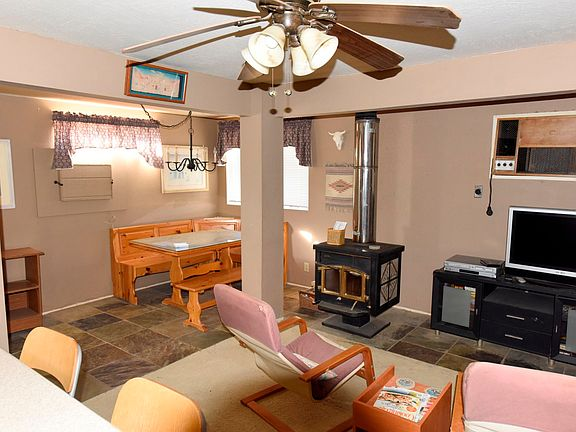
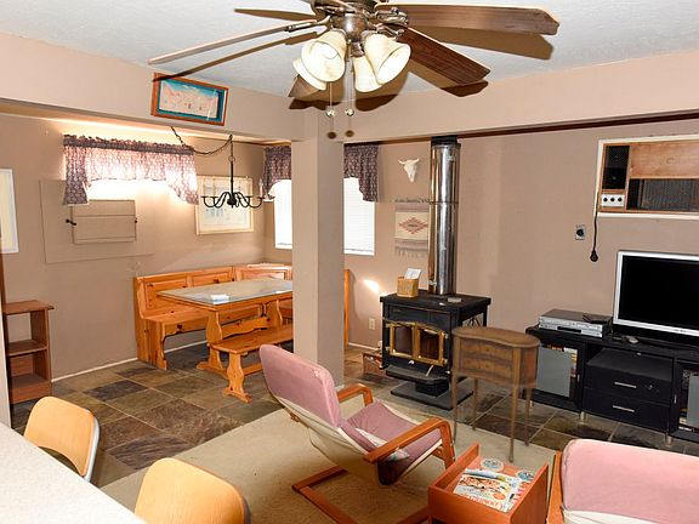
+ side table [450,325,541,463]
